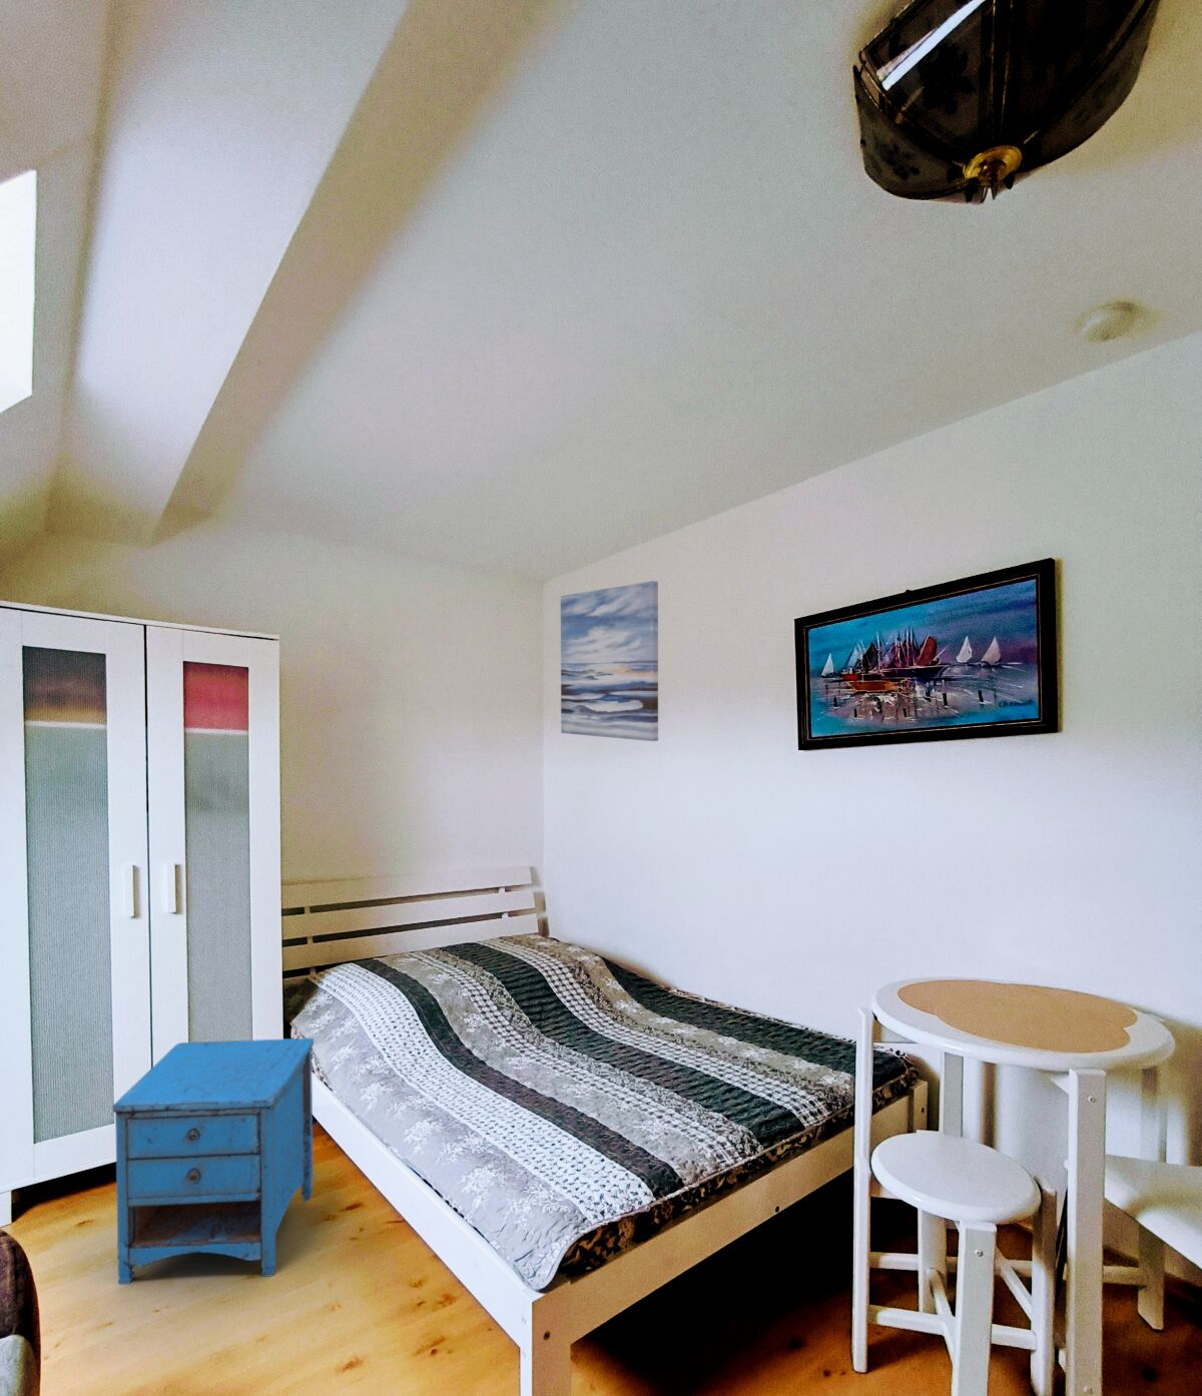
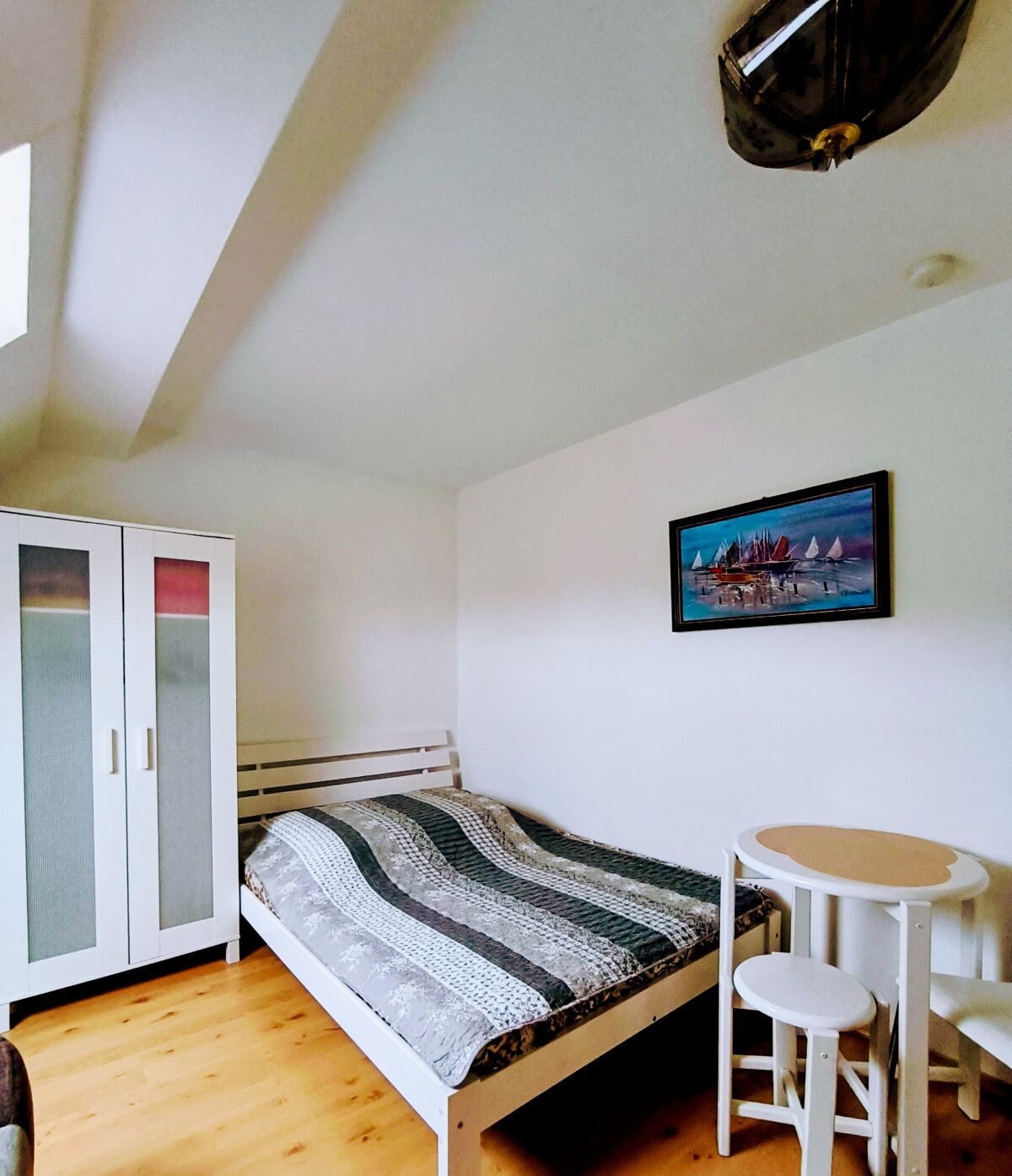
- nightstand [112,1038,315,1284]
- wall art [559,579,659,742]
